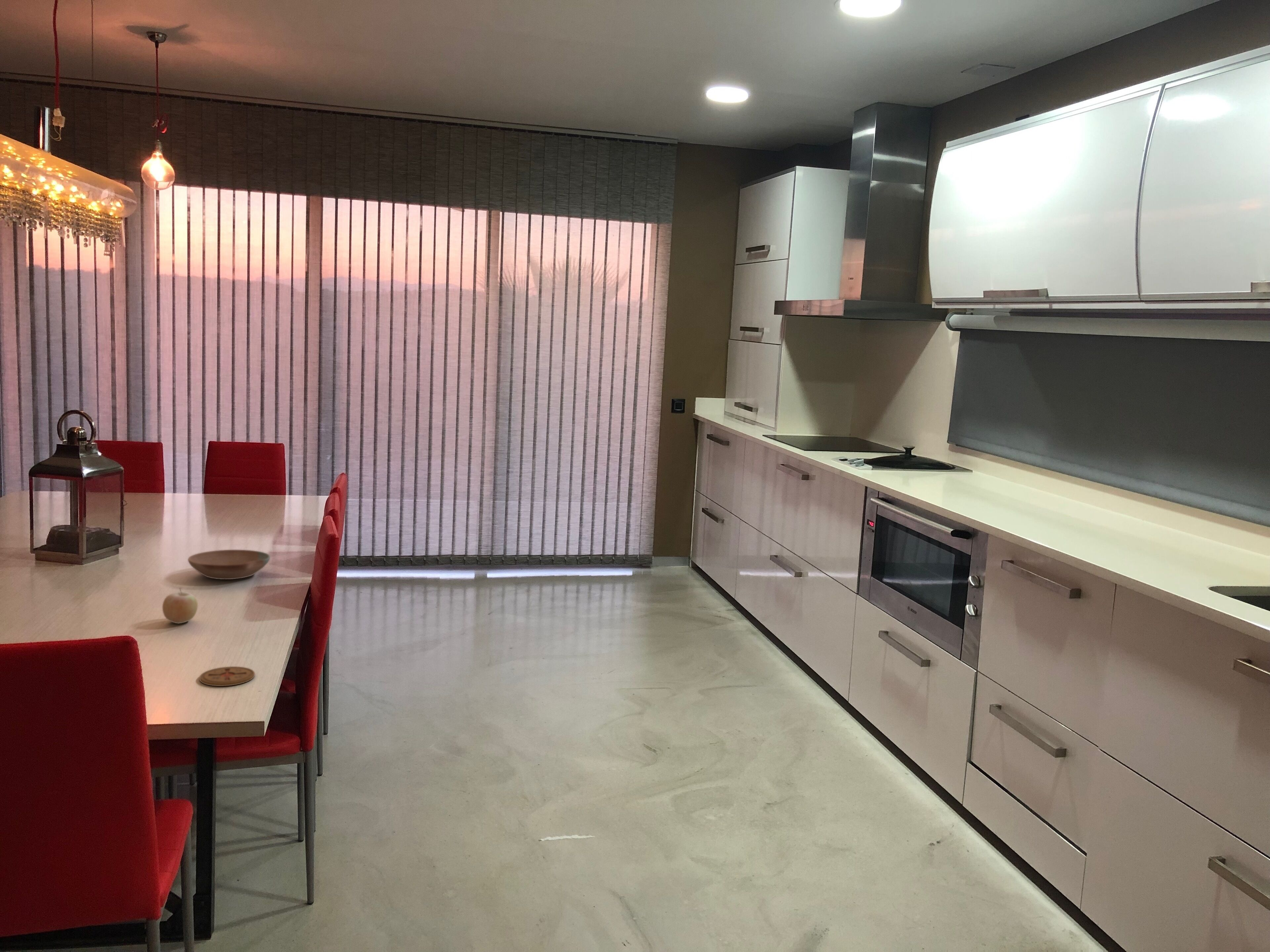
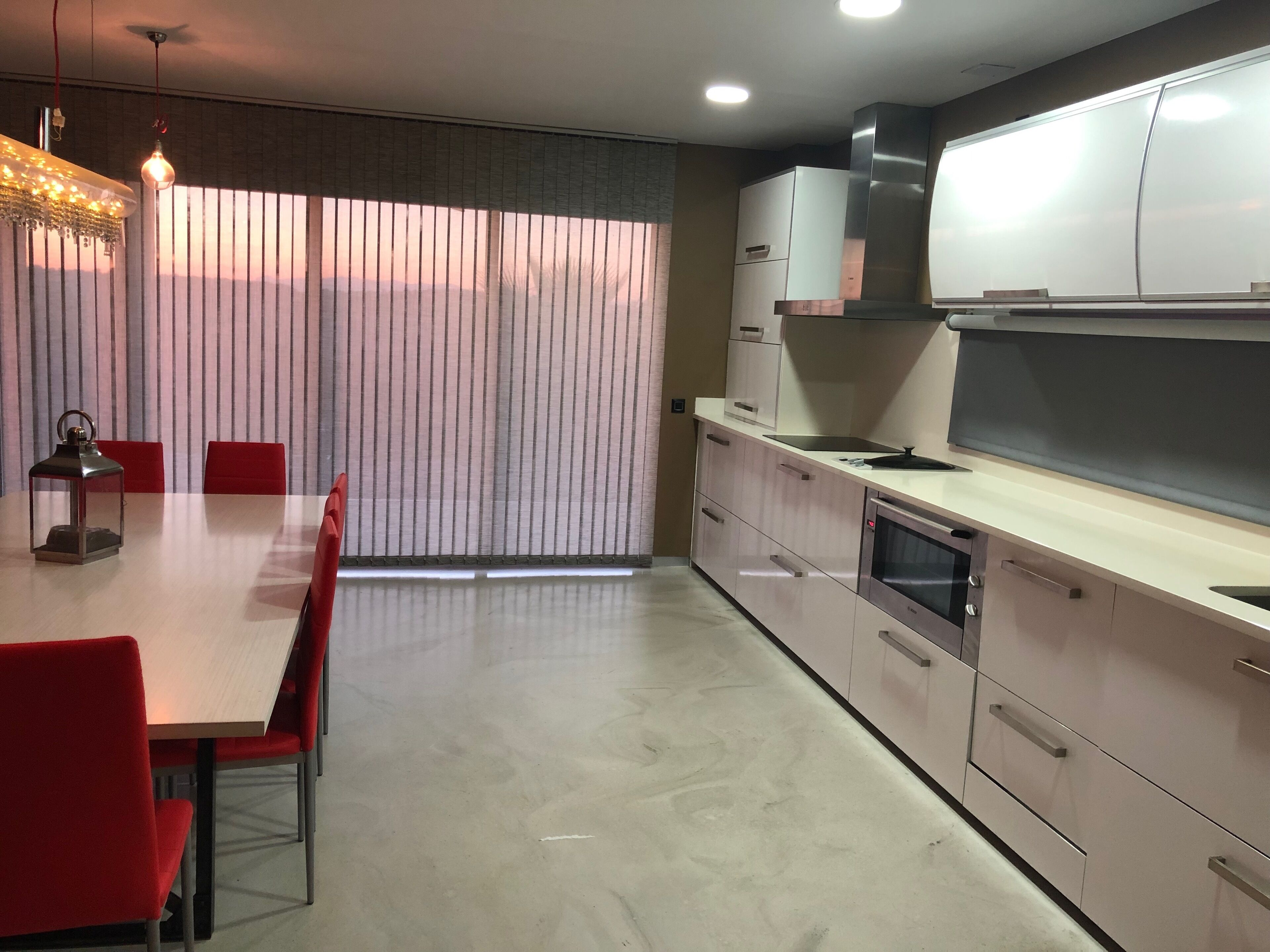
- bowl [188,549,271,580]
- coaster [199,666,255,687]
- fruit [162,587,198,624]
